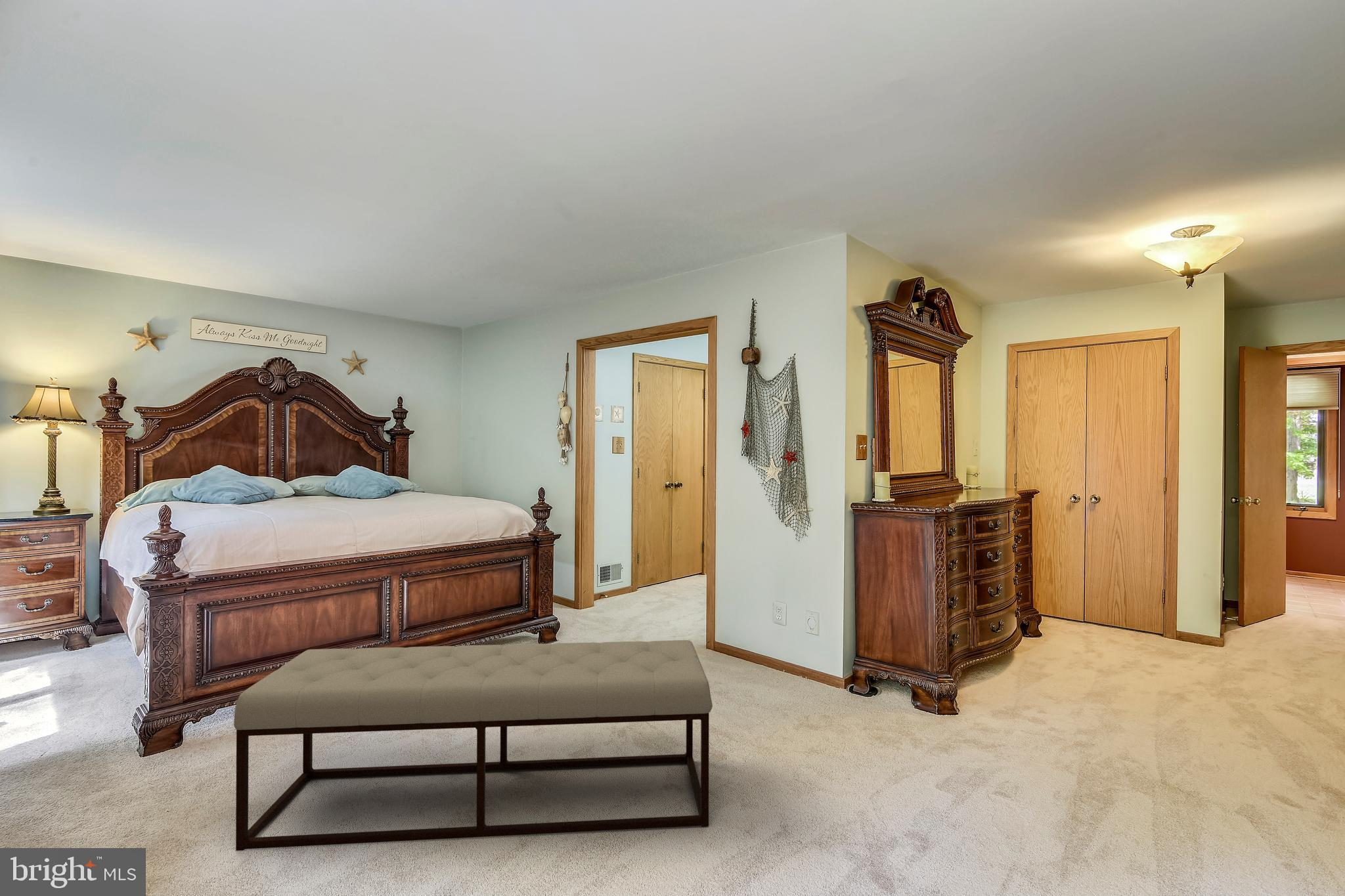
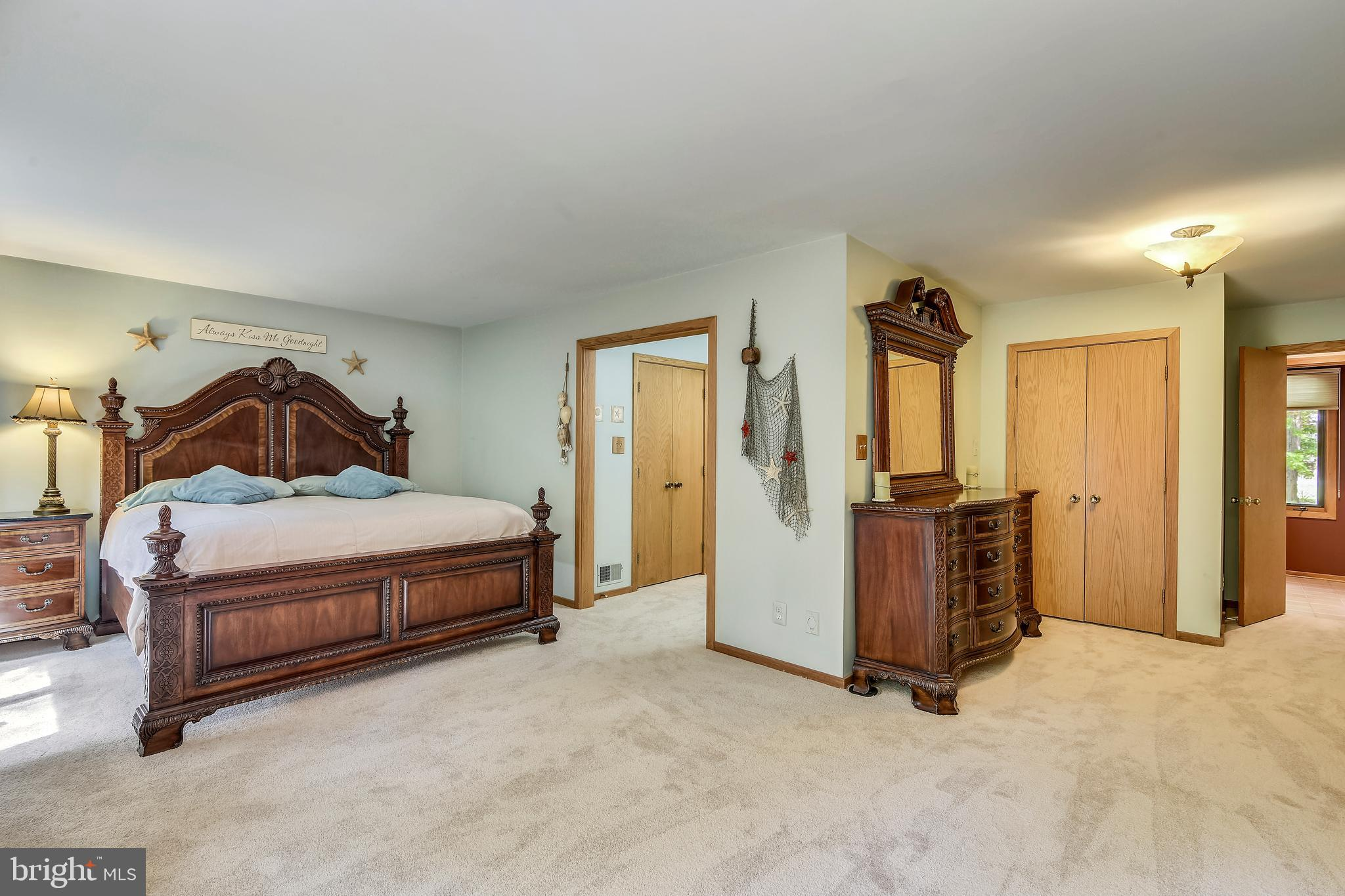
- bench [233,639,713,851]
